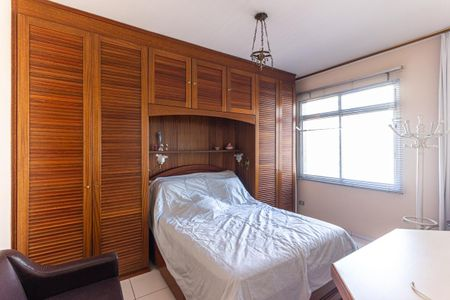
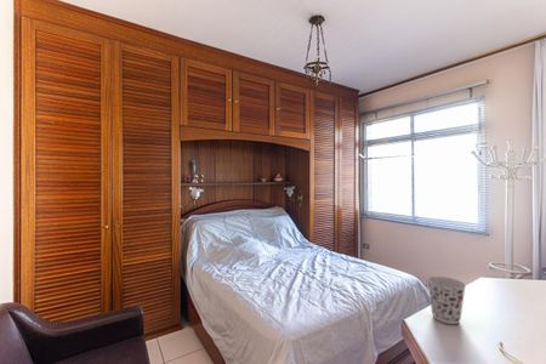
+ cup [426,275,467,325]
